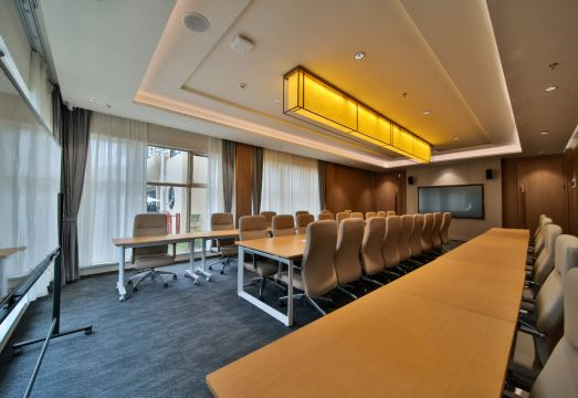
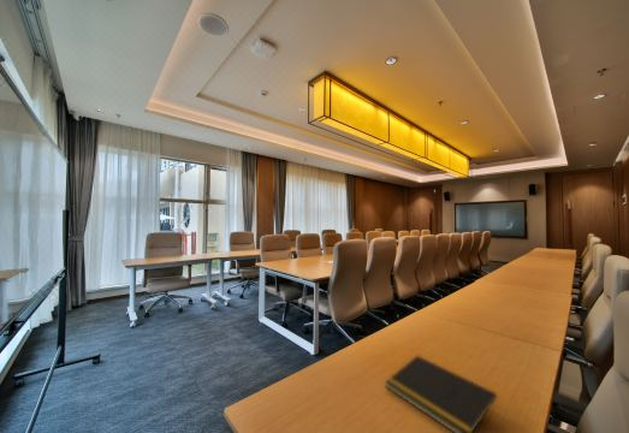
+ notepad [384,355,498,433]
